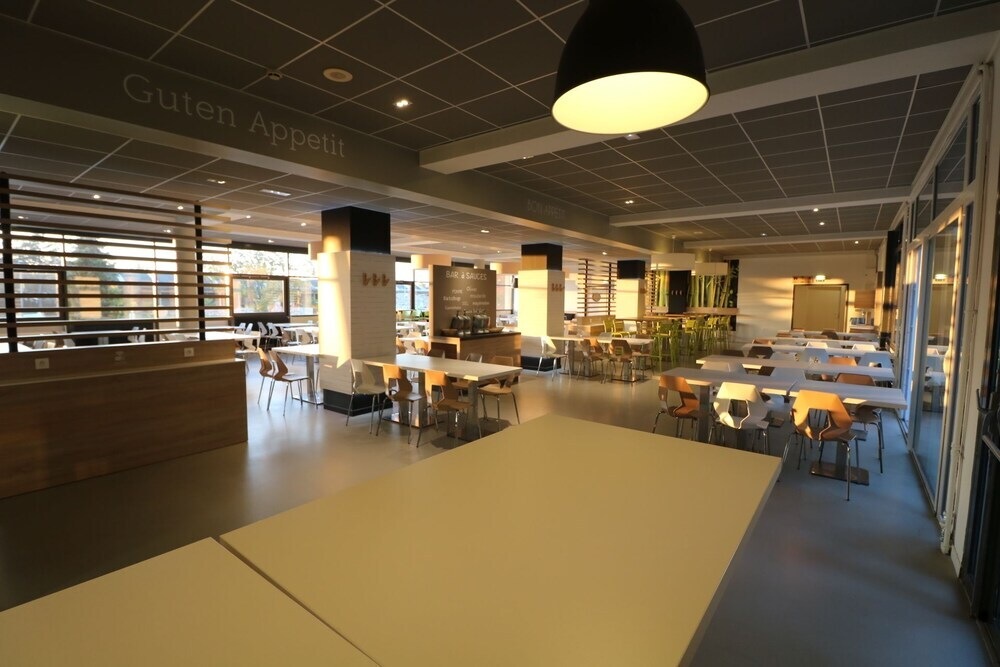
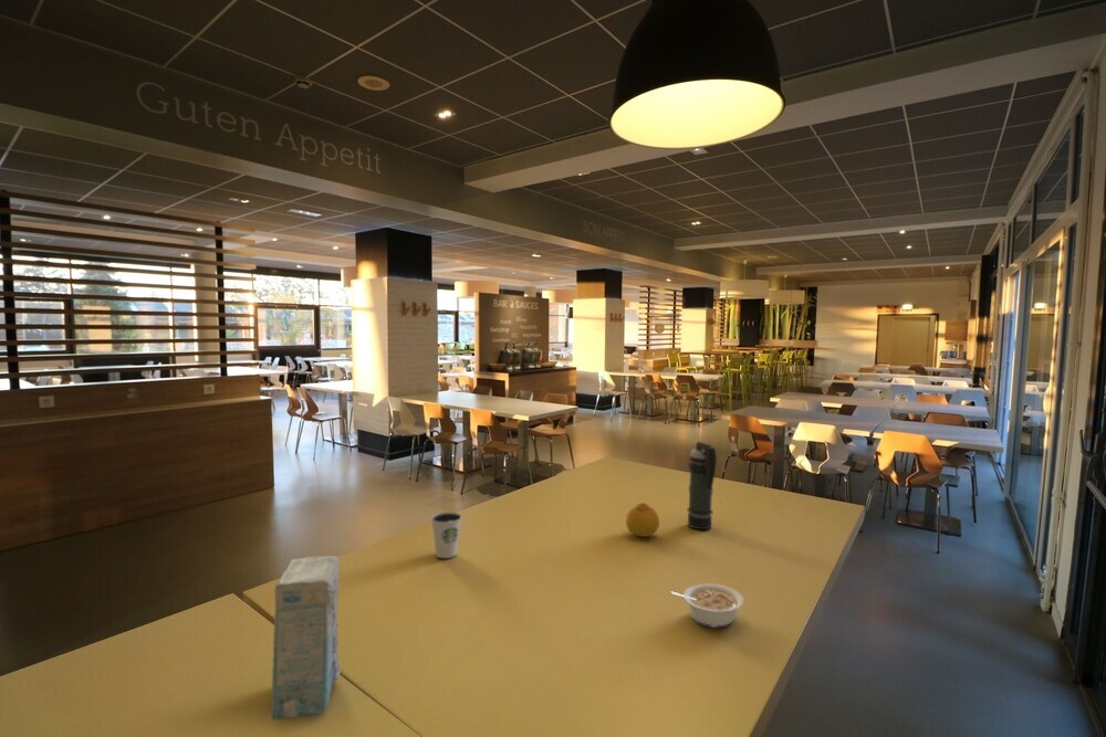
+ fruit [625,502,660,538]
+ napkin [270,555,342,722]
+ smoke grenade [686,441,718,530]
+ dixie cup [430,512,462,559]
+ legume [670,582,744,629]
